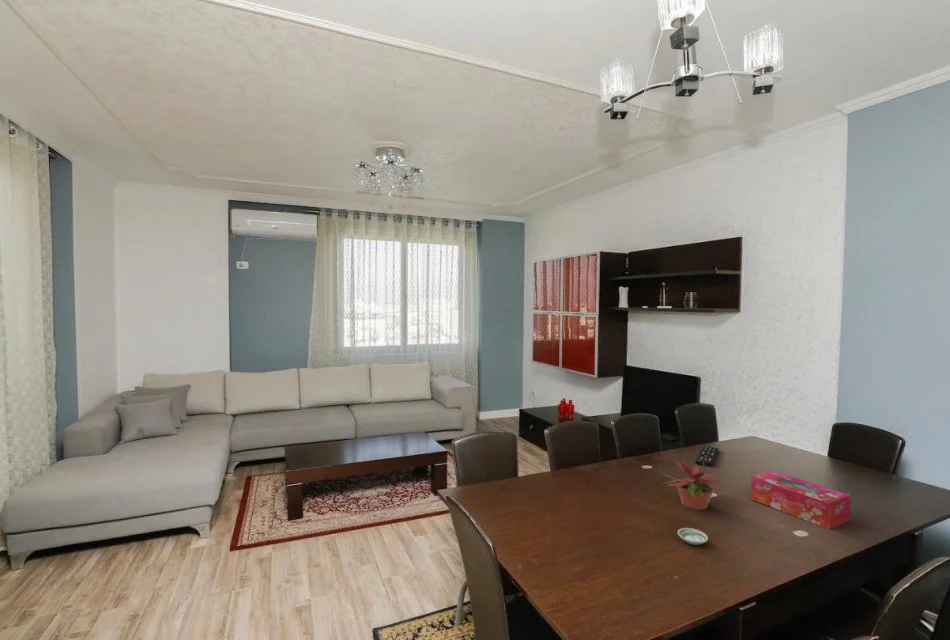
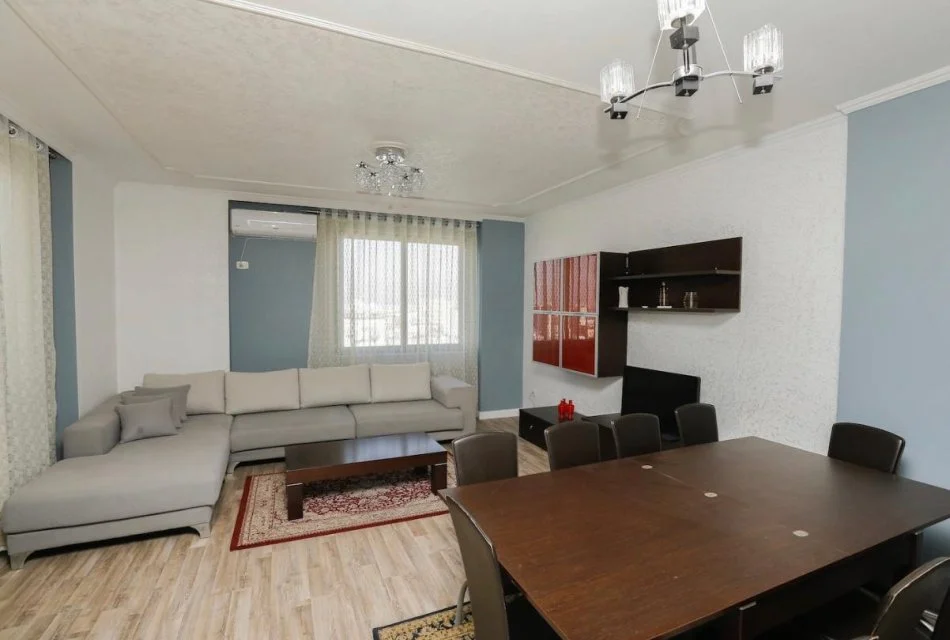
- saucer [677,527,709,546]
- tissue box [750,470,851,530]
- potted plant [661,455,724,511]
- remote control [695,445,720,468]
